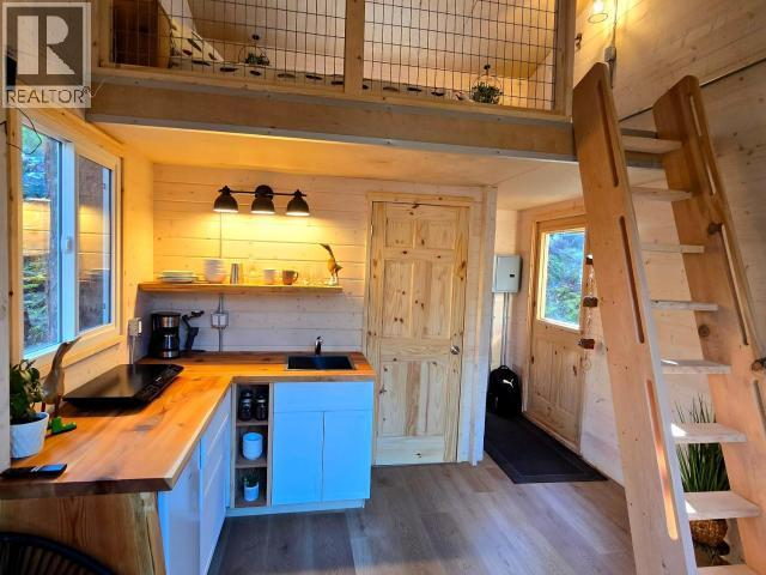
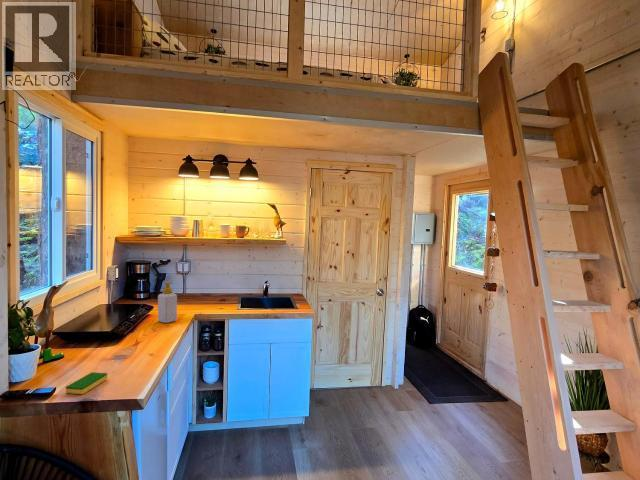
+ soap bottle [157,281,178,324]
+ dish sponge [65,371,108,395]
